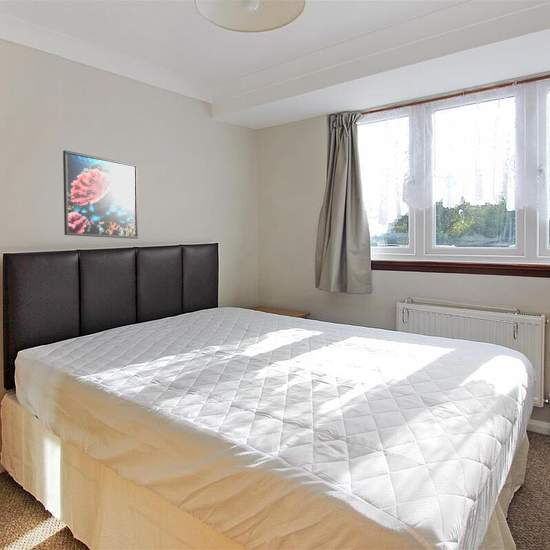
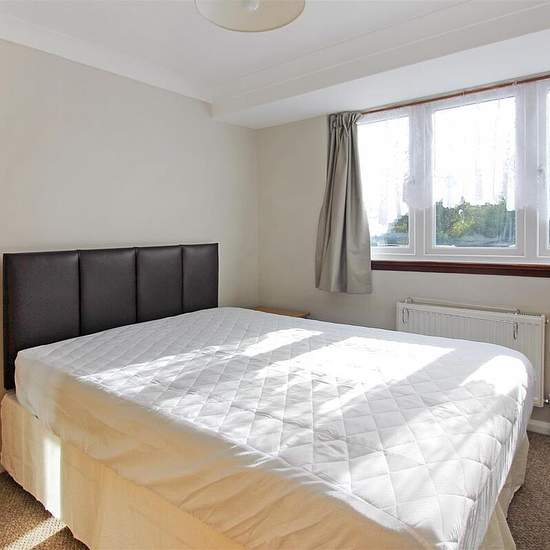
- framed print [62,149,139,240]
